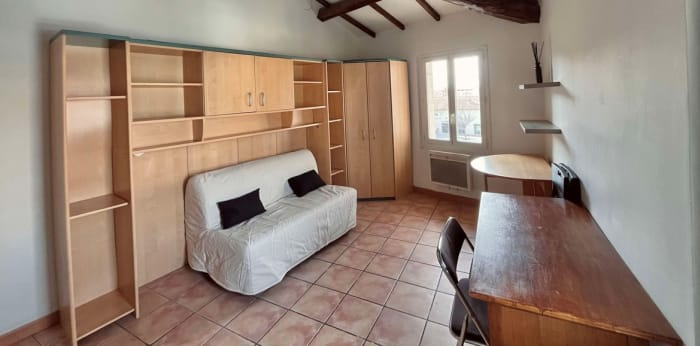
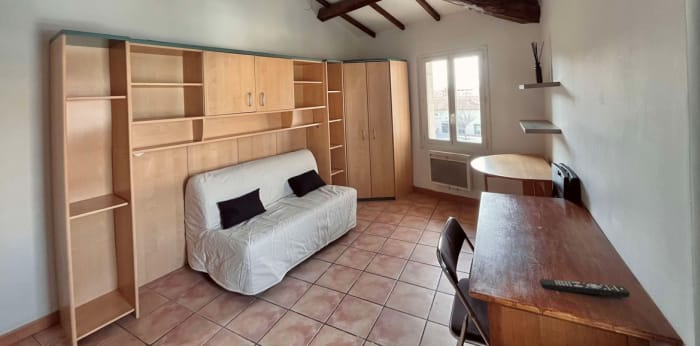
+ remote control [540,278,631,298]
